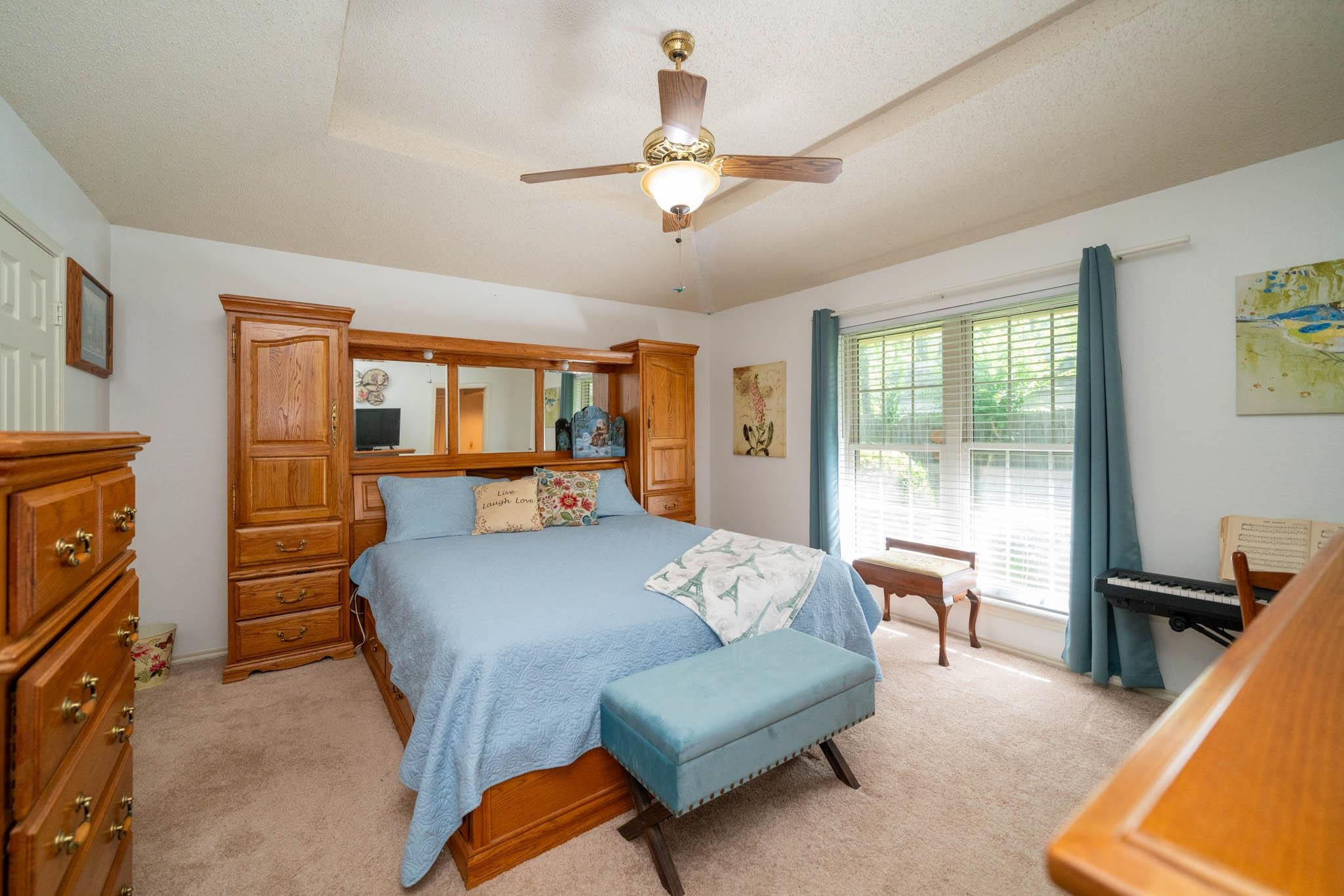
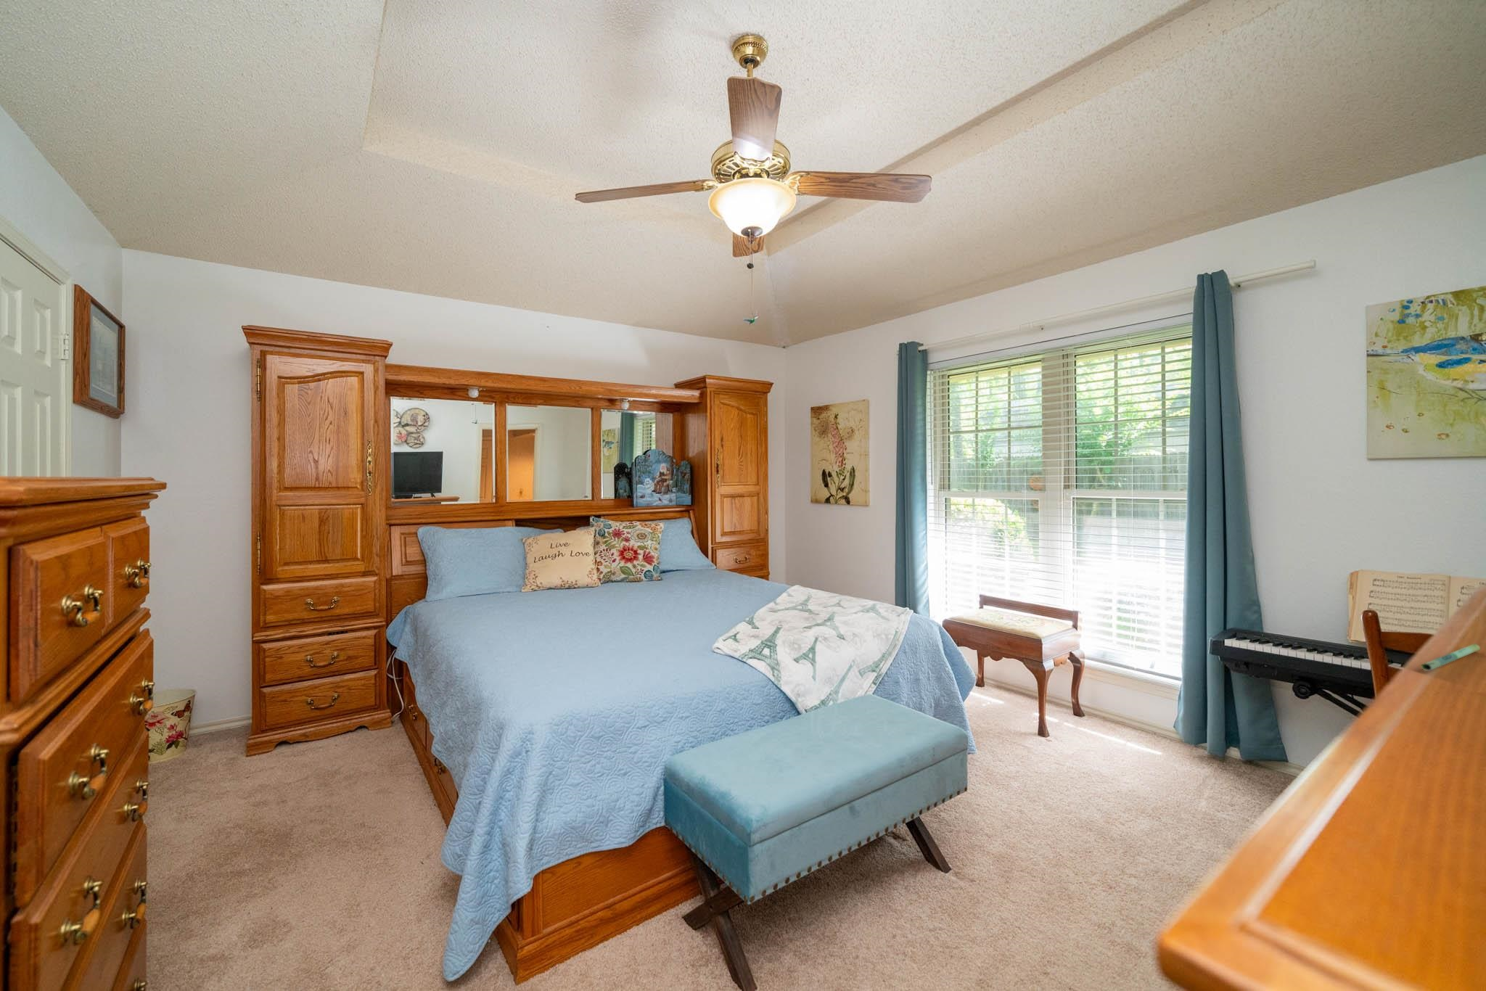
+ pen [1420,644,1480,671]
